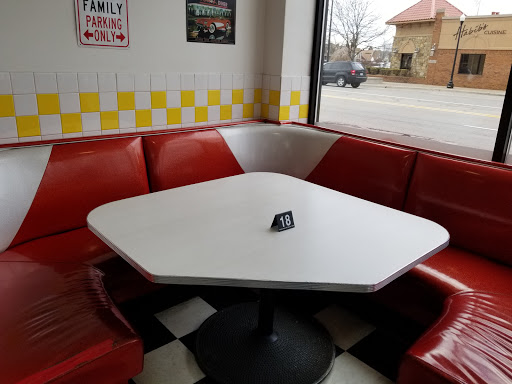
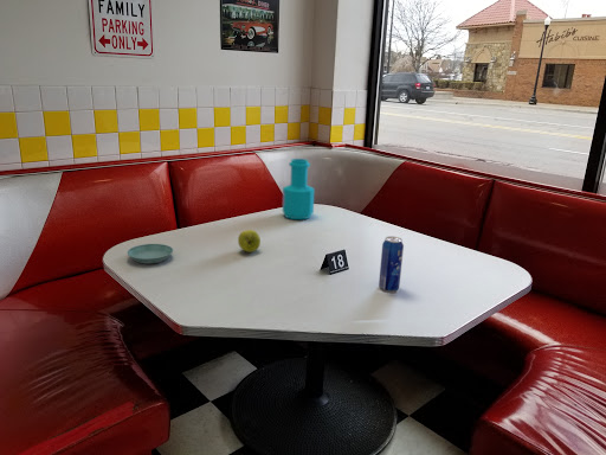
+ beverage can [378,235,405,293]
+ bottle [282,158,316,220]
+ apple [237,229,262,254]
+ saucer [127,243,174,264]
